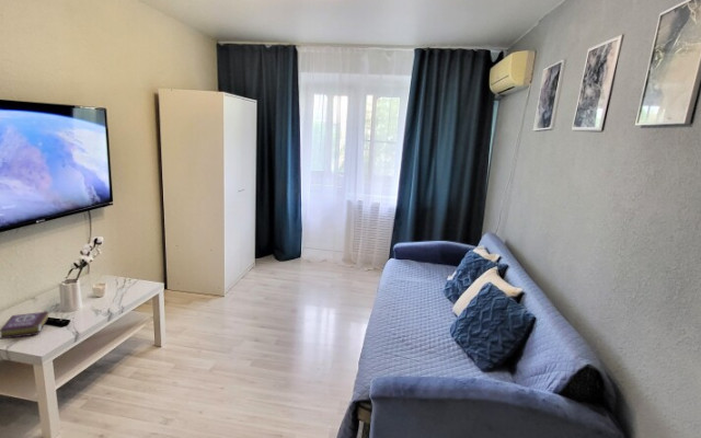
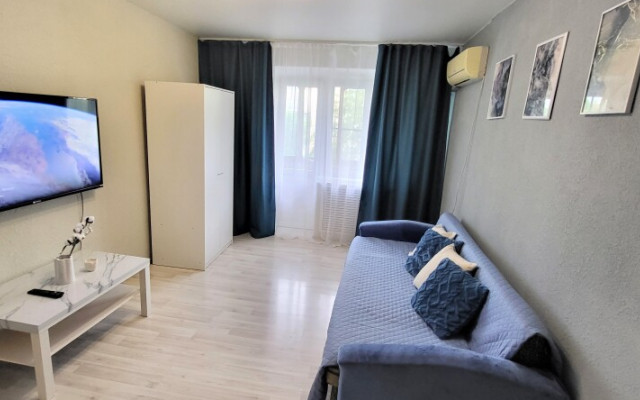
- book [0,310,49,341]
